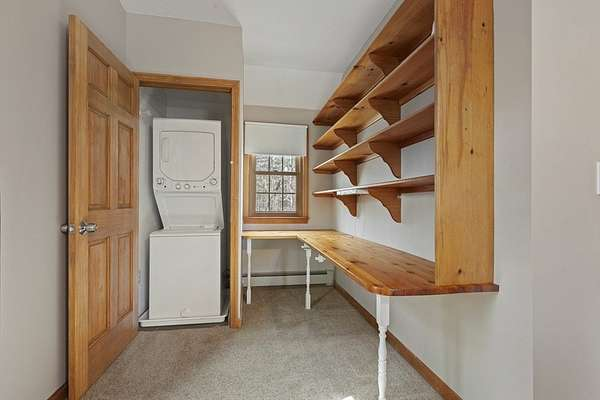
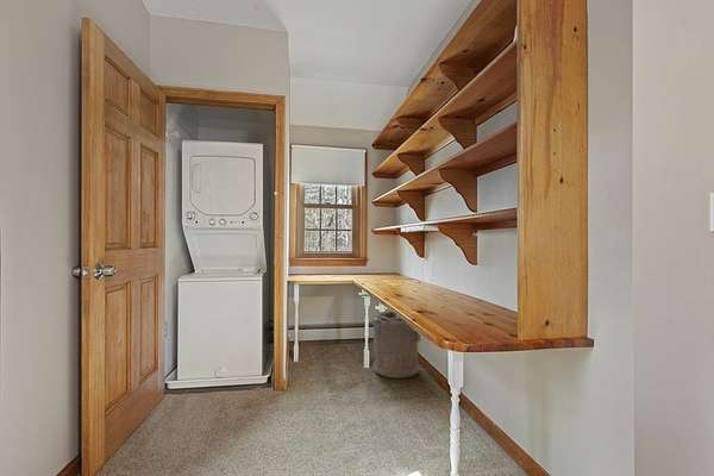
+ laundry hamper [371,309,422,380]
